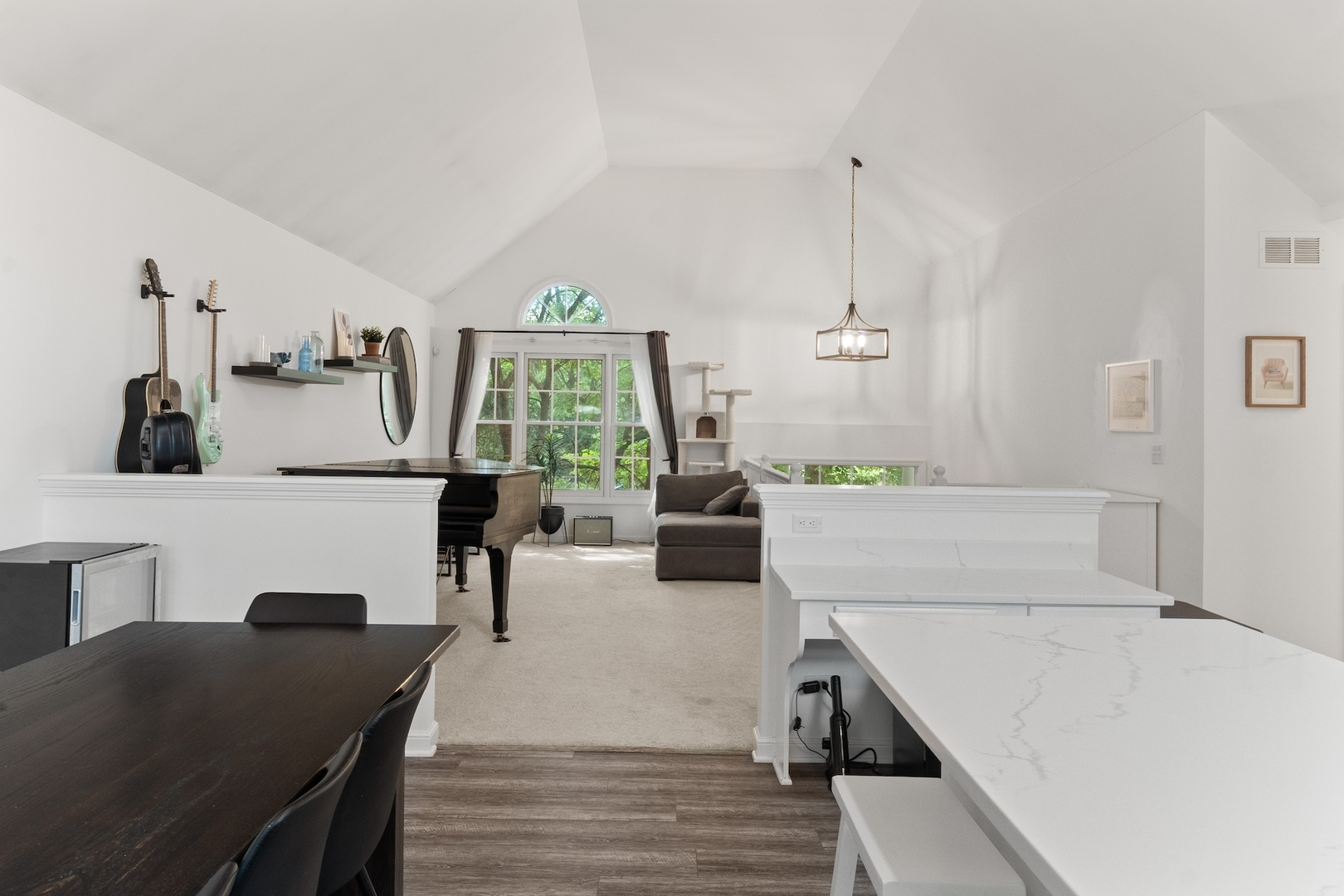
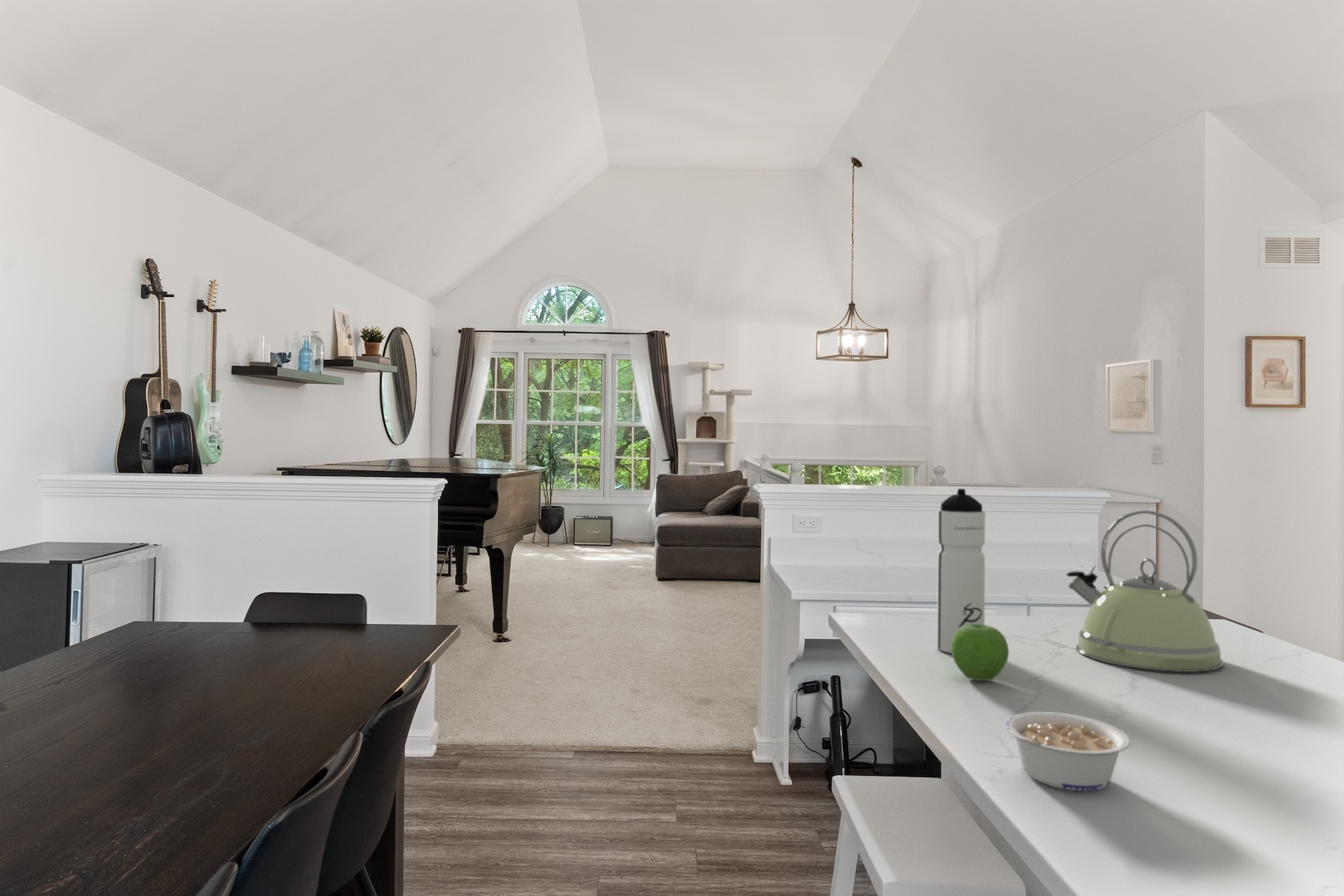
+ fruit [951,624,1010,682]
+ legume [1005,711,1131,791]
+ water bottle [936,488,986,654]
+ kettle [1065,509,1224,673]
